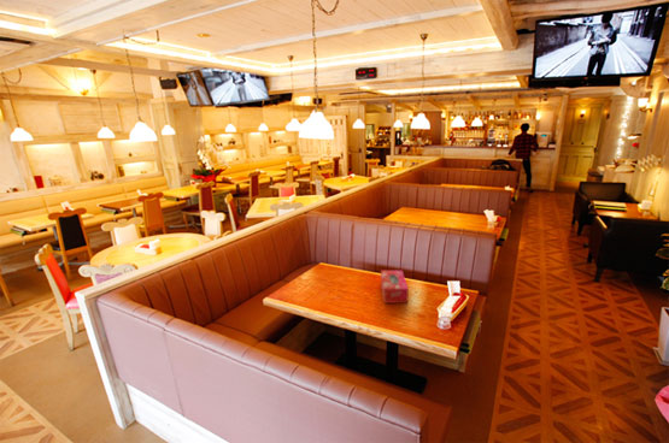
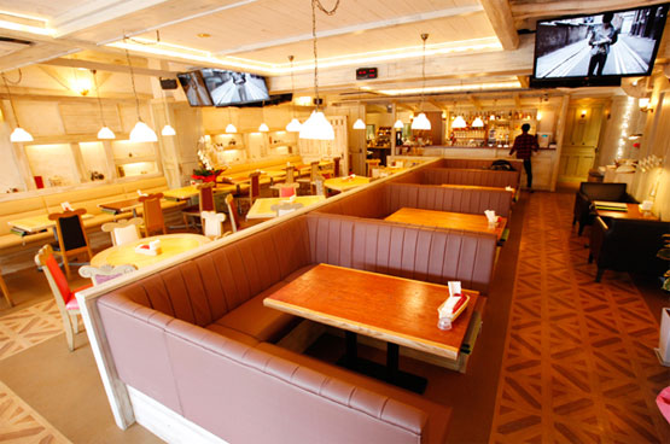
- tissue box [380,270,410,305]
